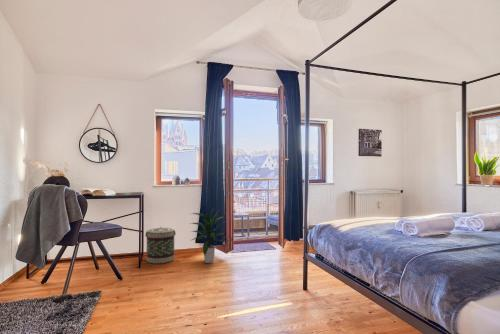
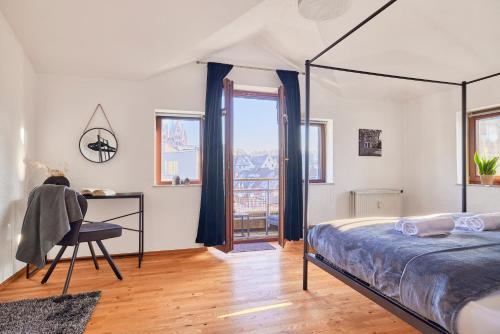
- indoor plant [188,206,229,264]
- basket [144,226,177,265]
